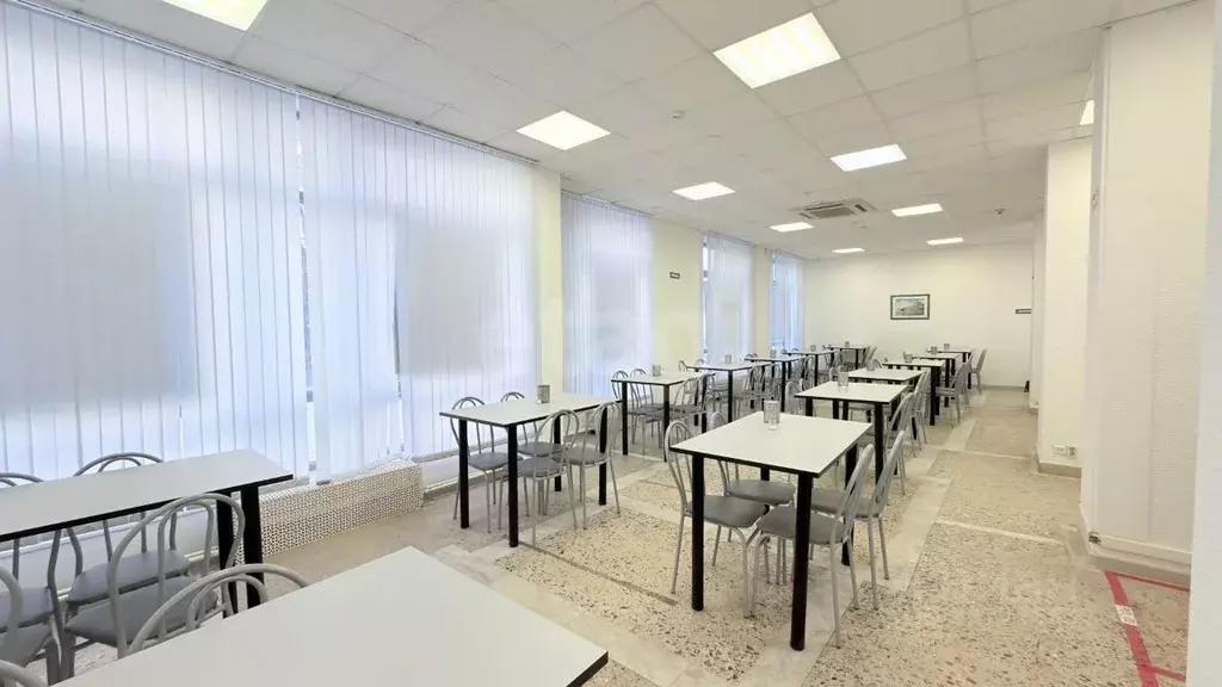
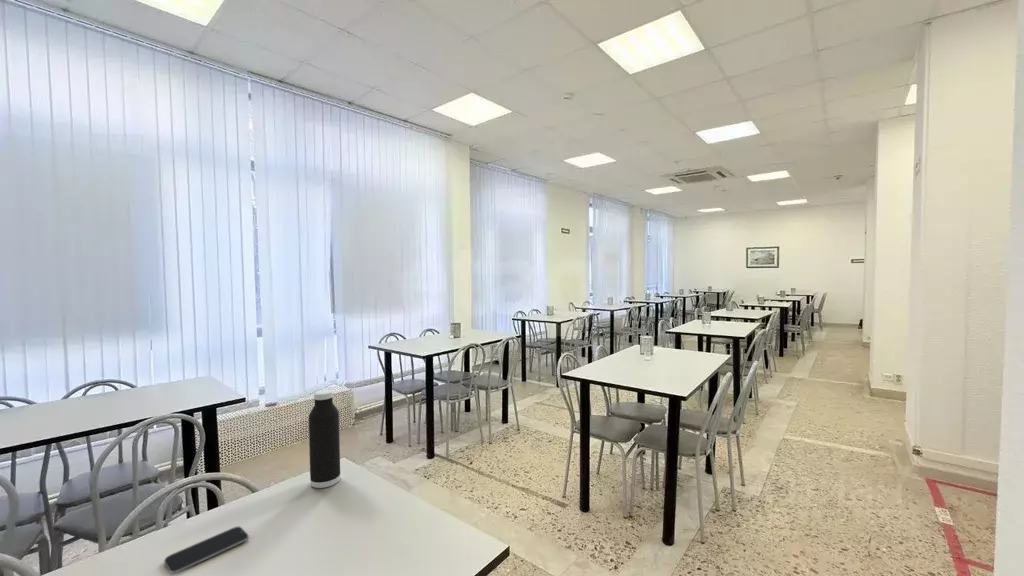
+ water bottle [308,389,341,489]
+ smartphone [164,525,250,574]
